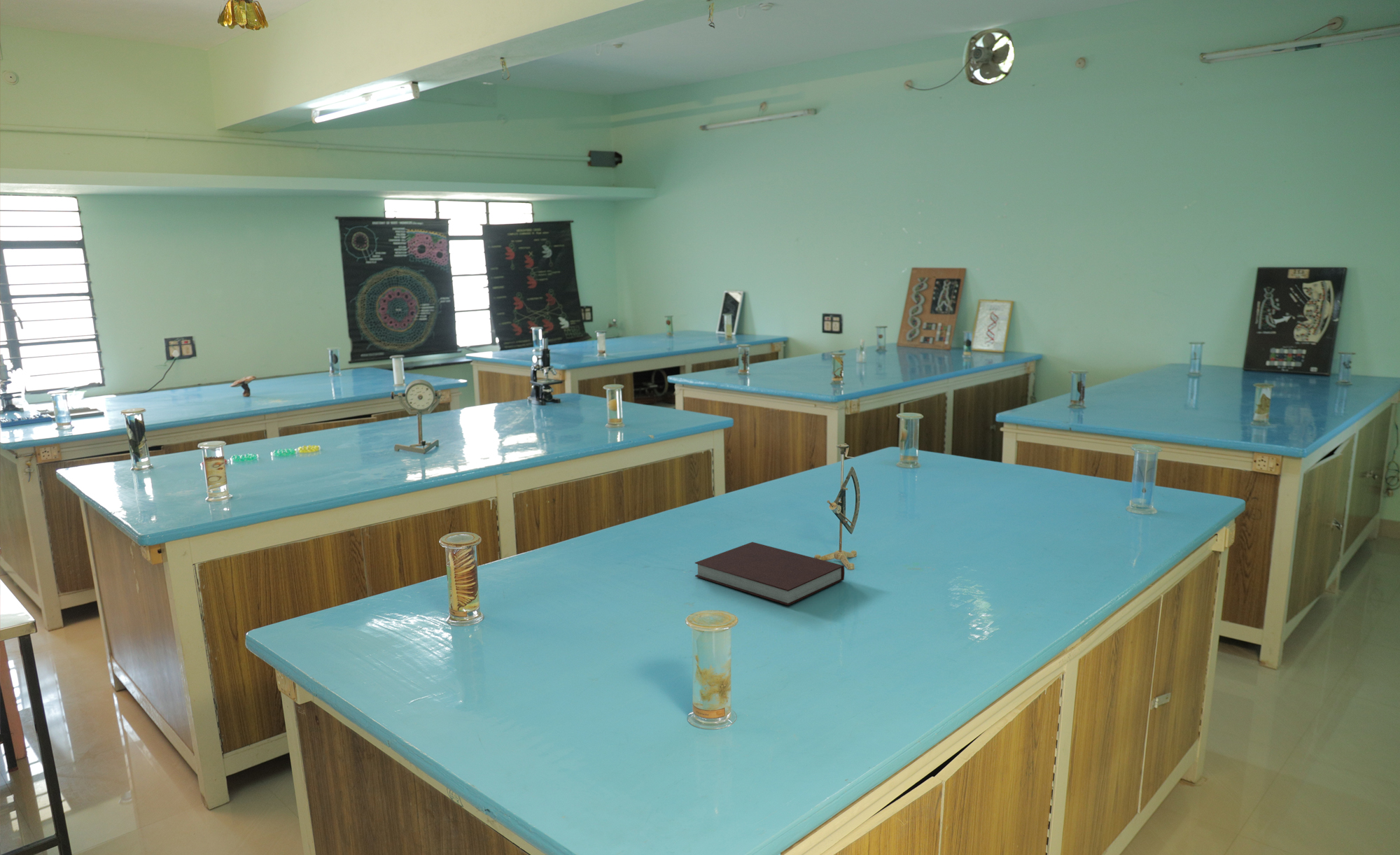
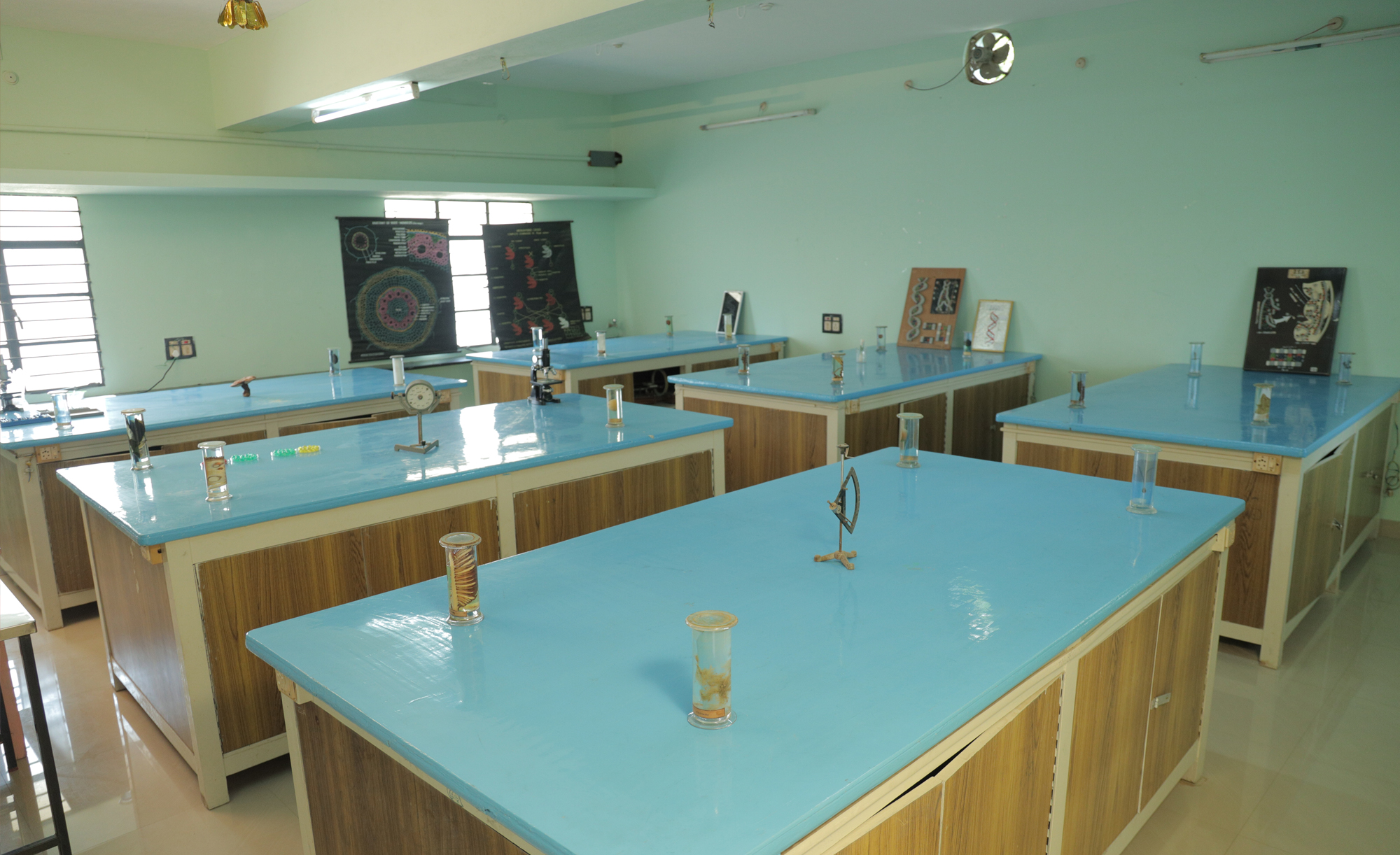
- notebook [694,542,845,606]
